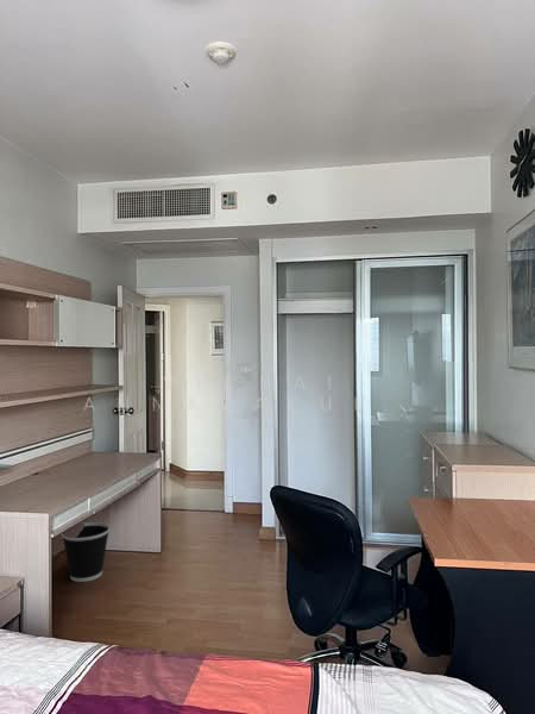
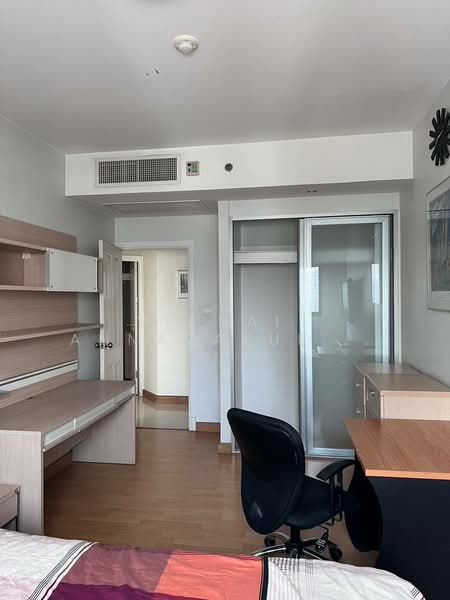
- wastebasket [61,521,111,583]
